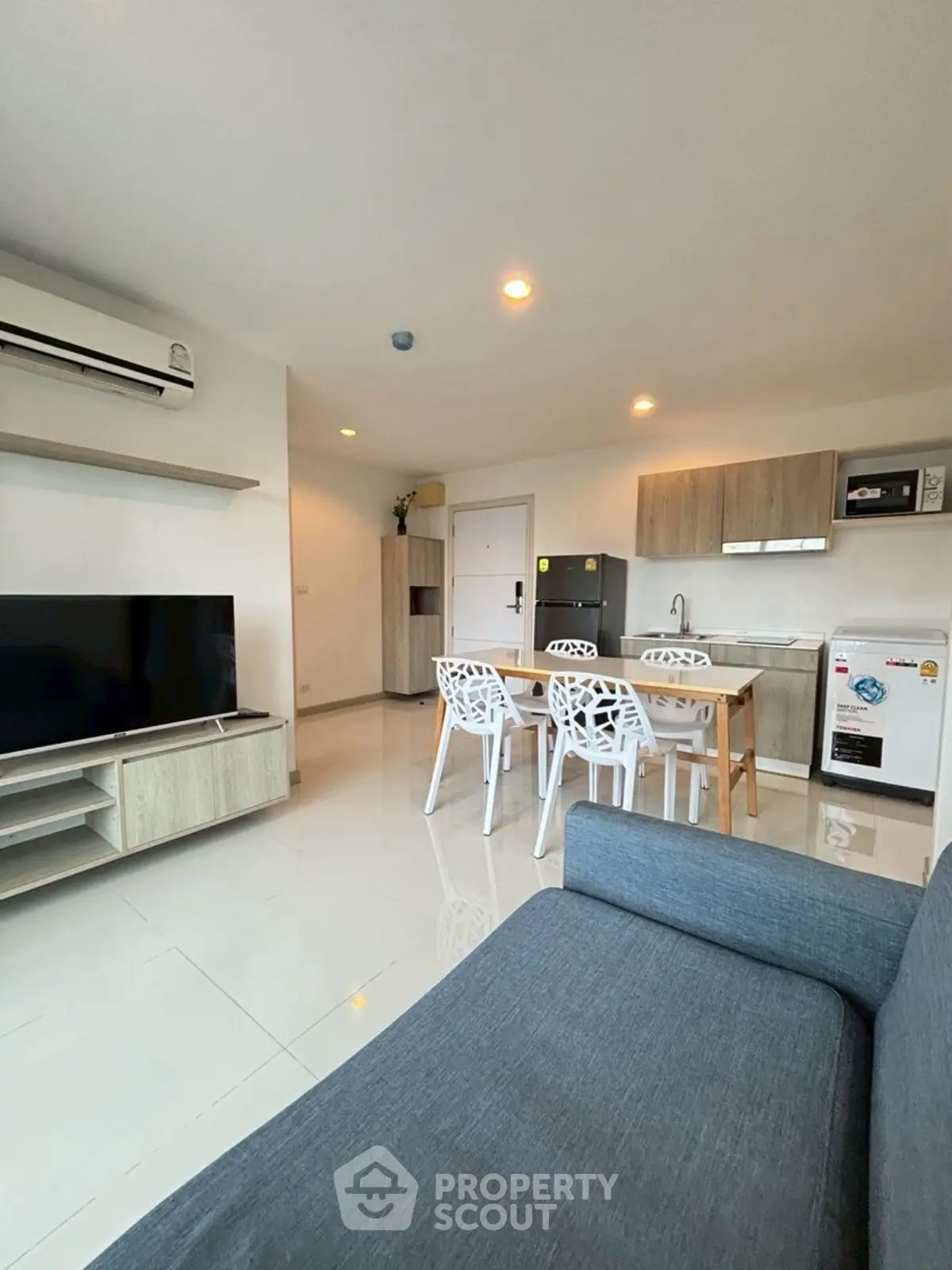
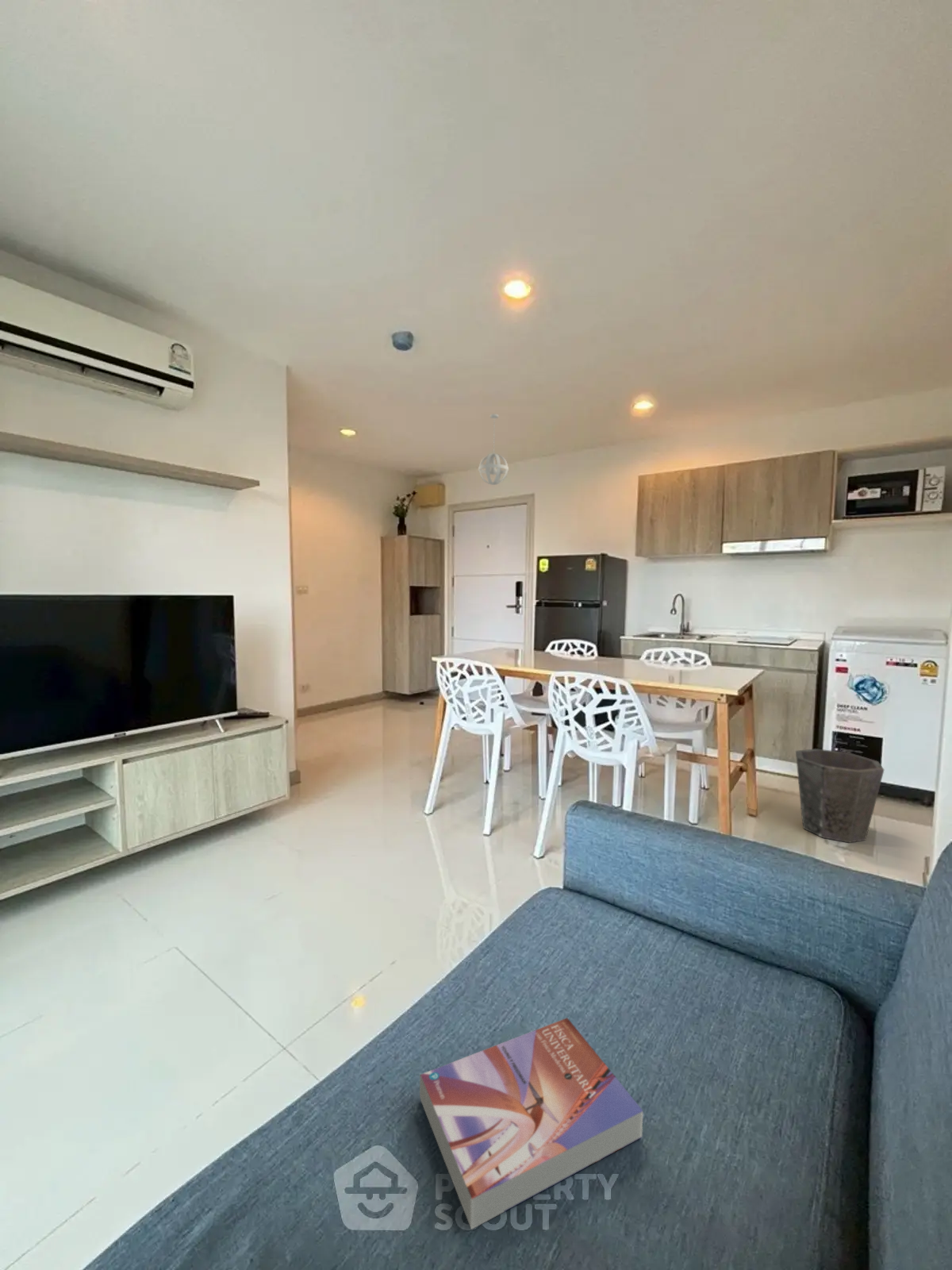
+ waste bin [795,748,885,844]
+ pendant light [478,414,509,486]
+ textbook [419,1017,644,1230]
